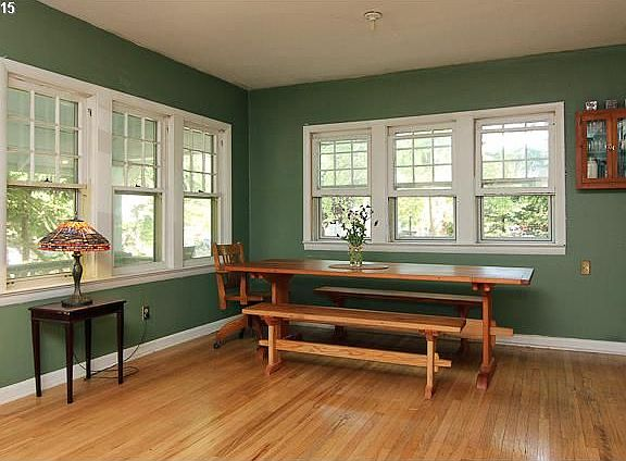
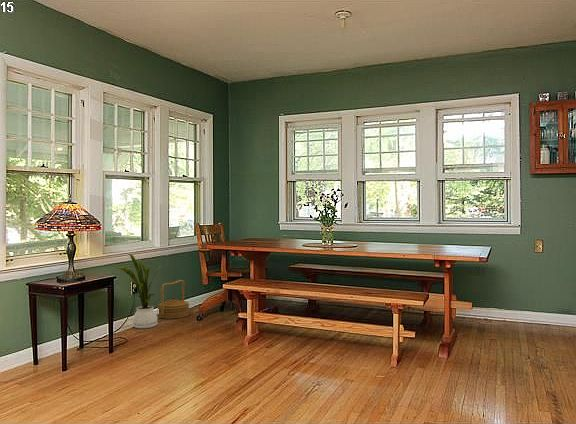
+ house plant [118,253,162,329]
+ basket [157,279,190,320]
